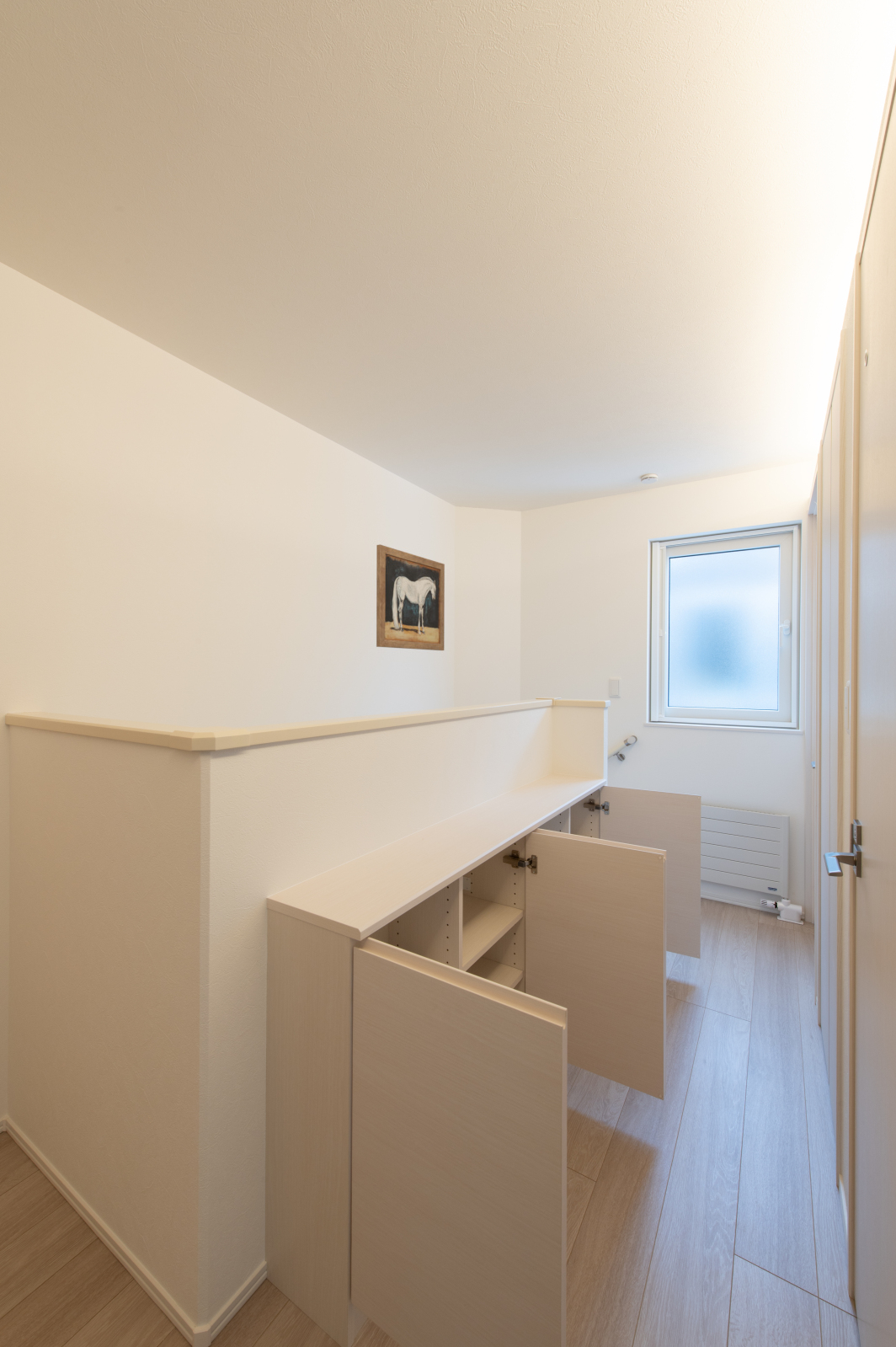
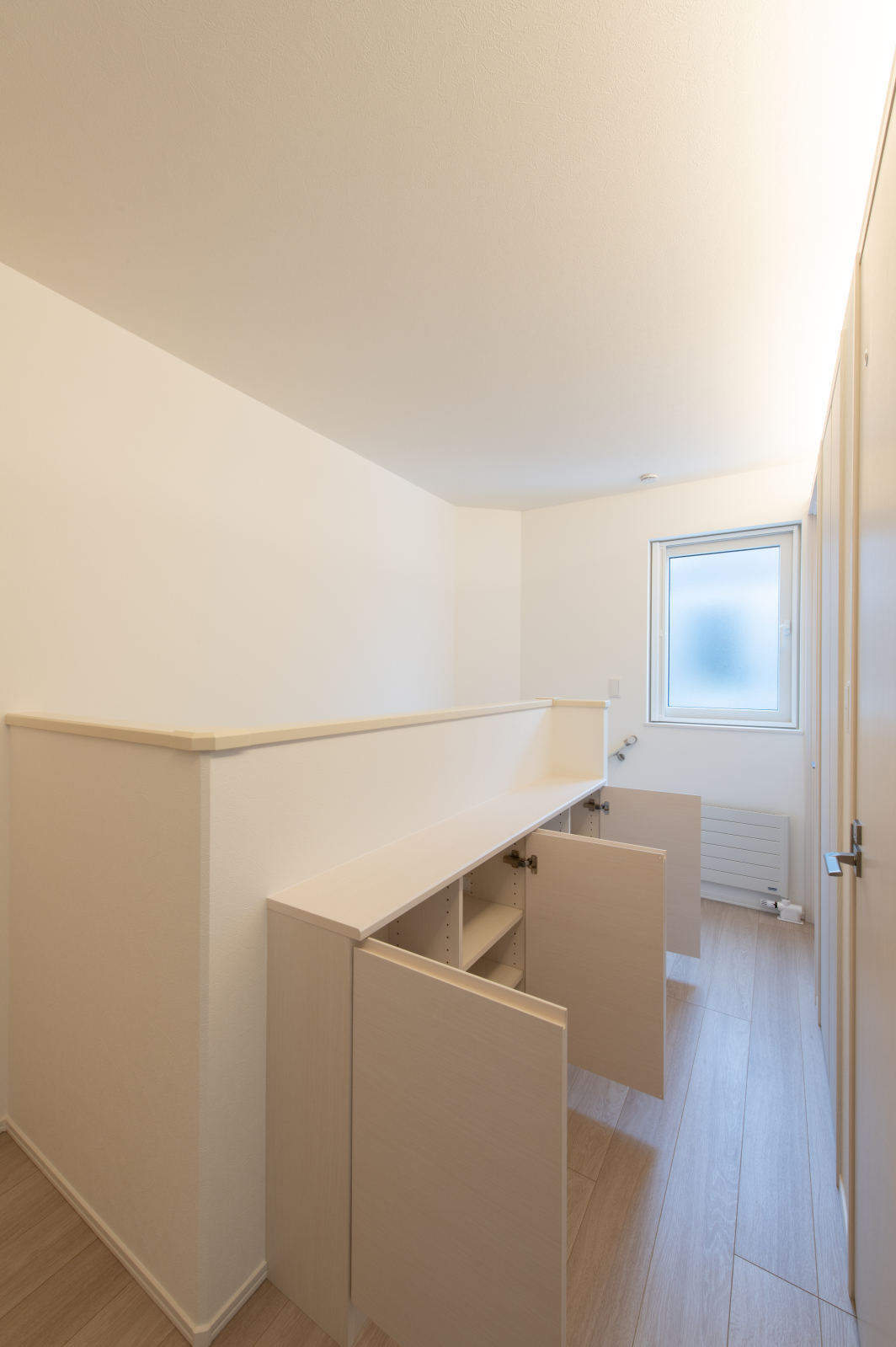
- wall art [376,543,445,651]
